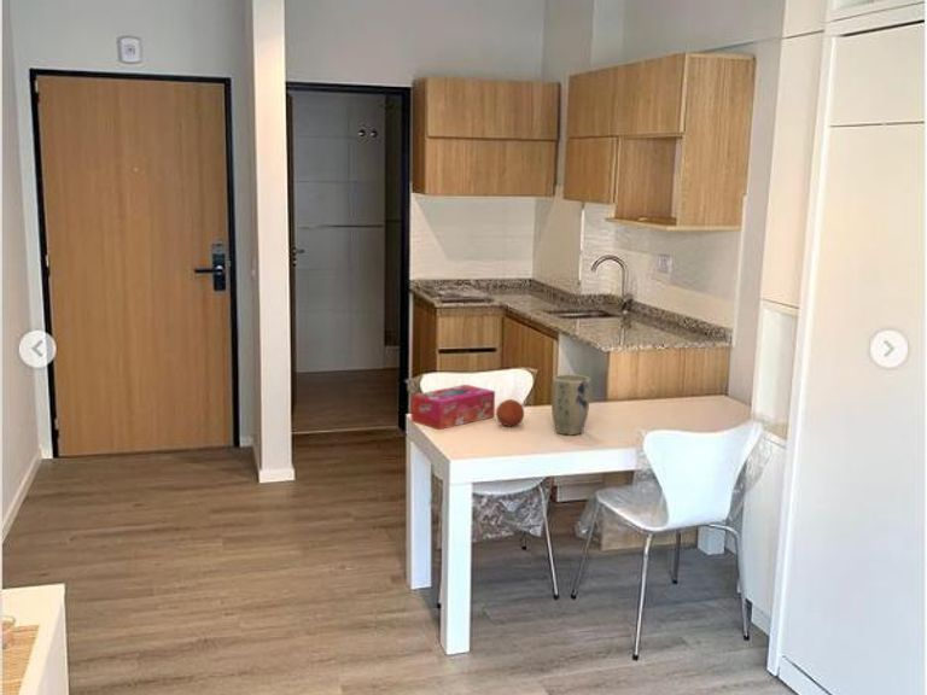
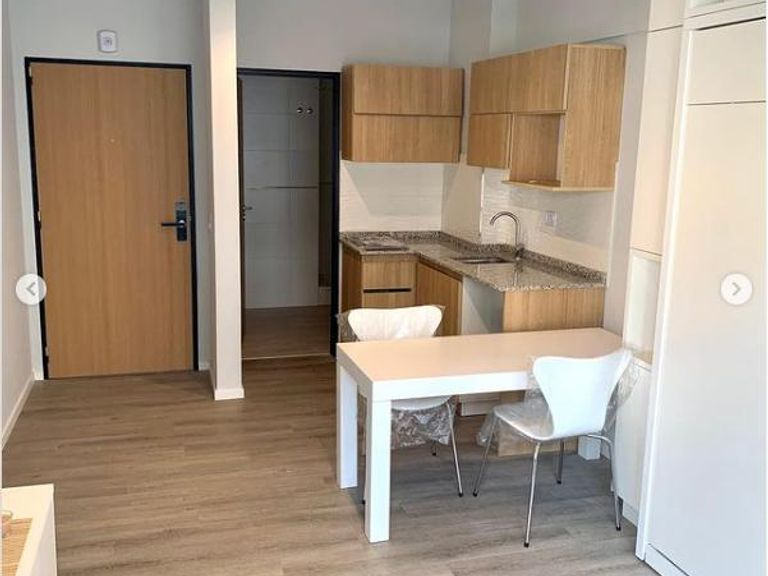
- tissue box [410,384,496,431]
- plant pot [550,373,591,437]
- fruit [495,398,525,427]
